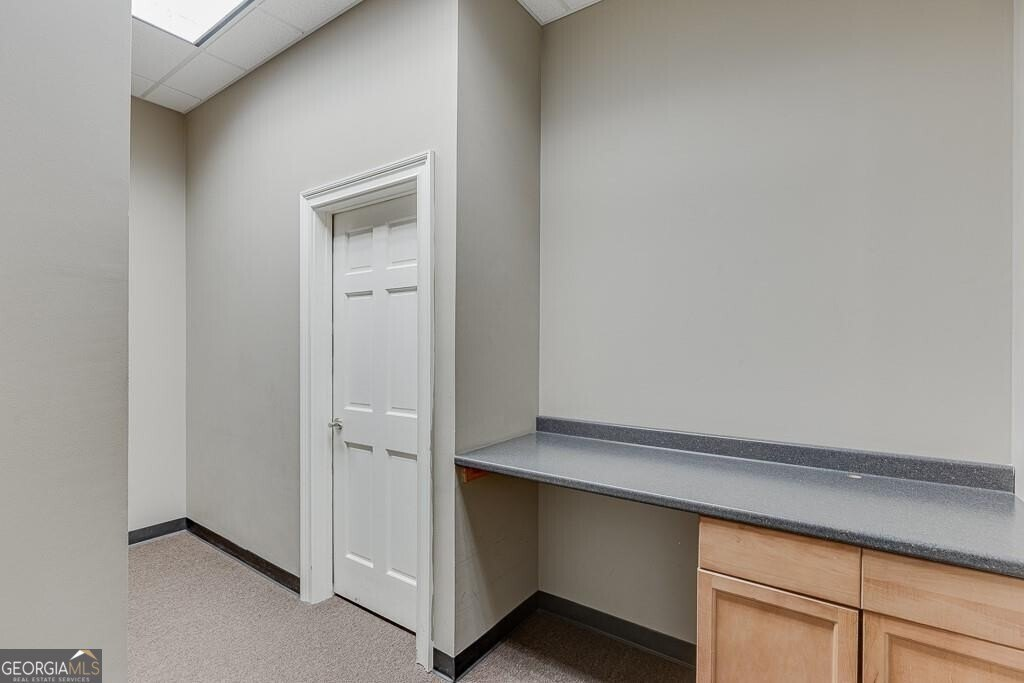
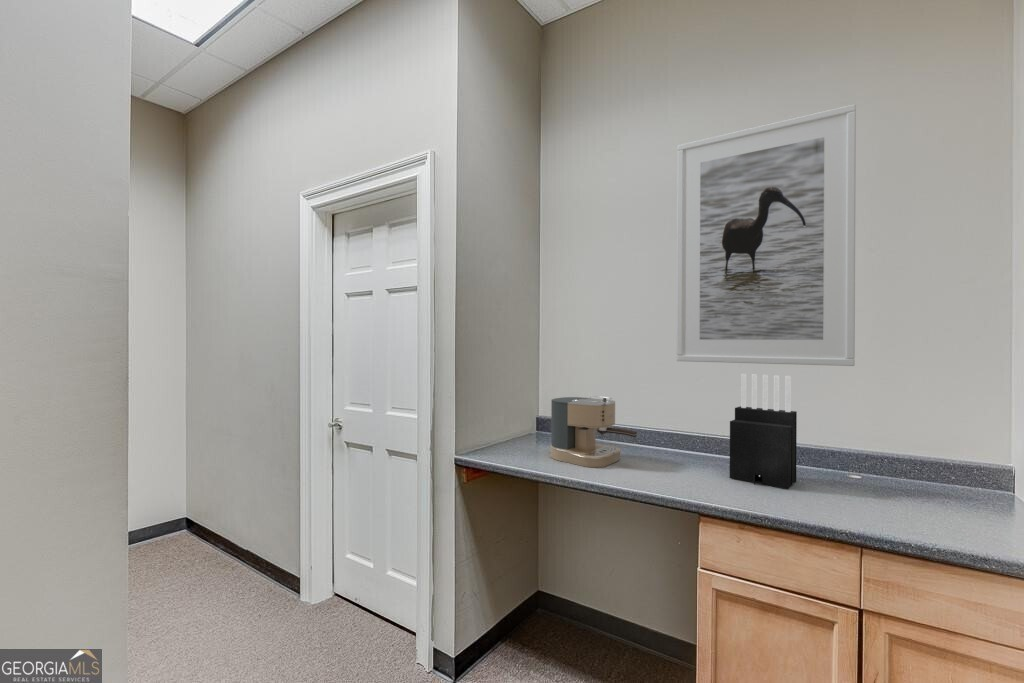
+ knife block [729,373,798,490]
+ coffee maker [549,395,638,468]
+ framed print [676,103,857,367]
